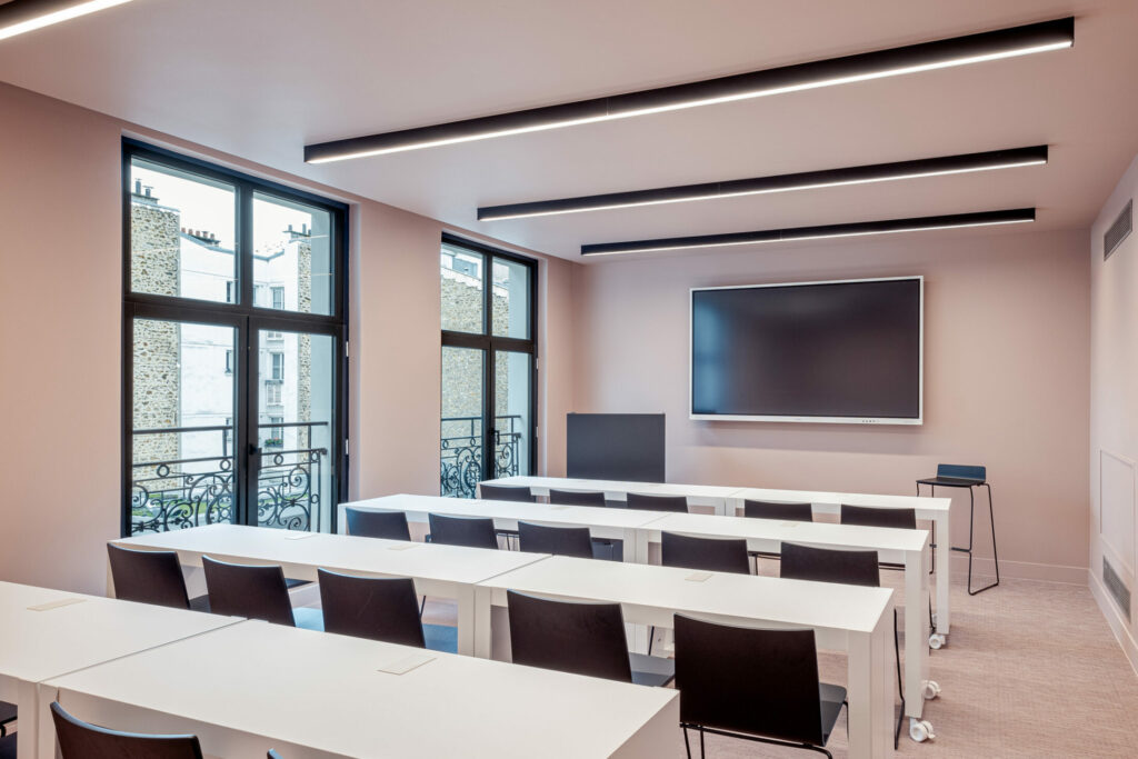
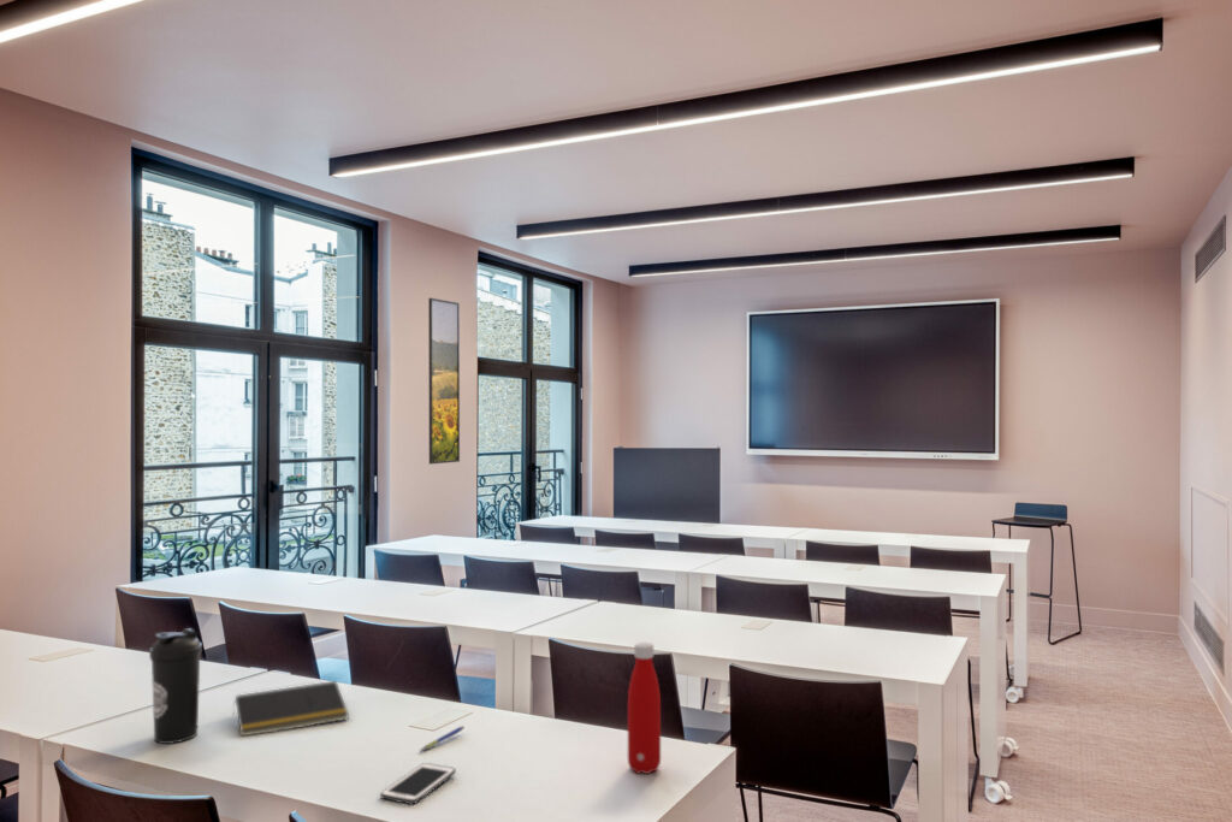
+ water bottle [148,627,203,745]
+ pen [419,725,466,752]
+ notepad [231,680,350,737]
+ bottle [627,641,662,775]
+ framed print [427,297,461,466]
+ cell phone [379,762,457,805]
